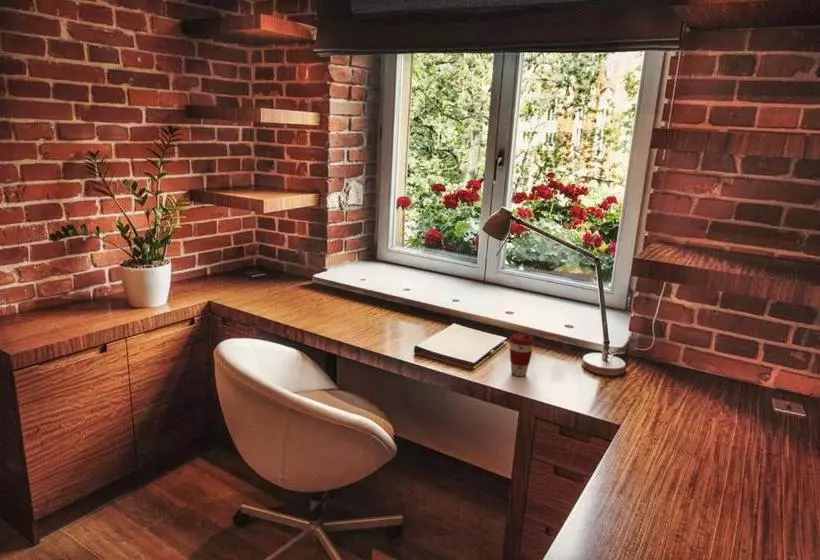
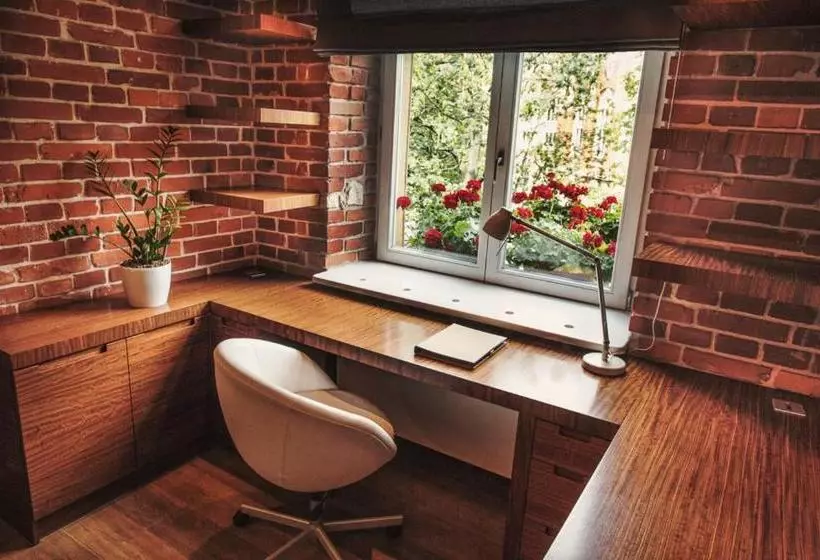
- coffee cup [508,332,535,377]
